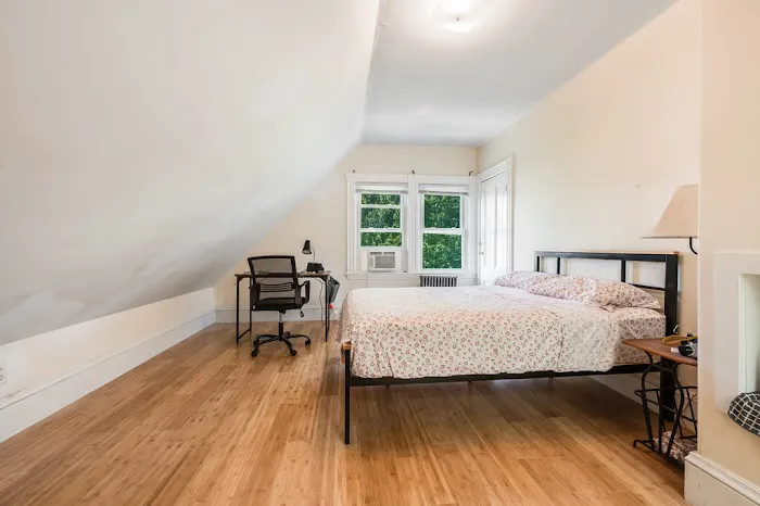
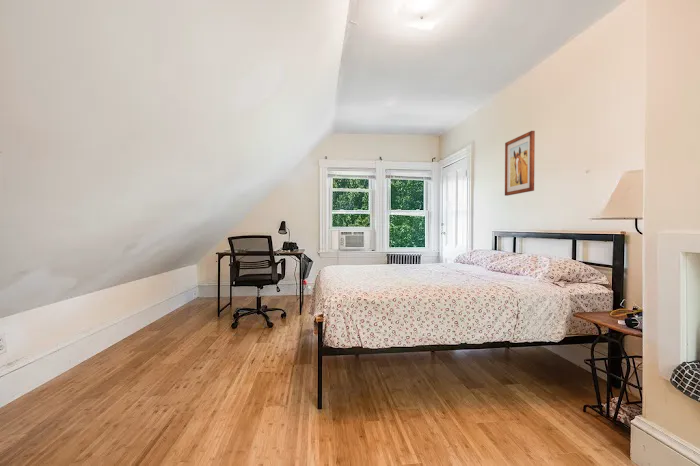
+ wall art [504,130,536,197]
